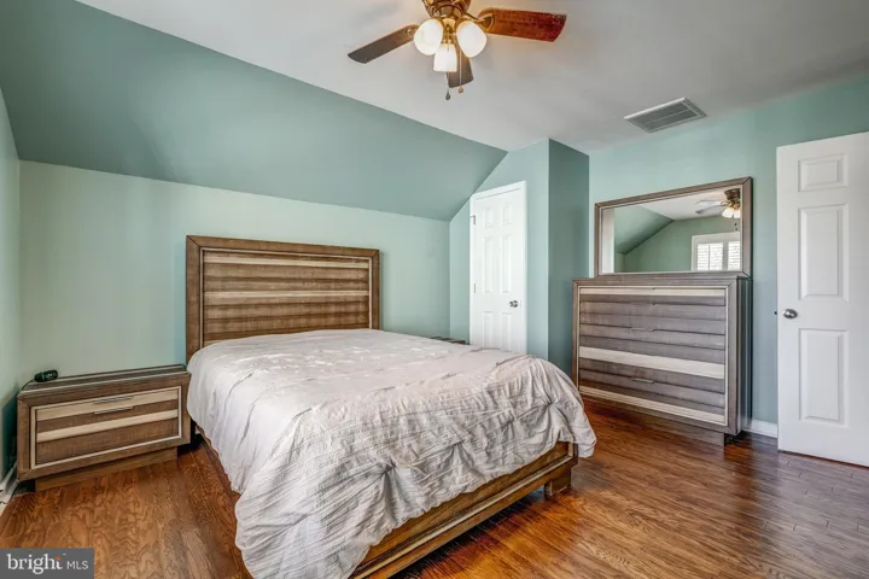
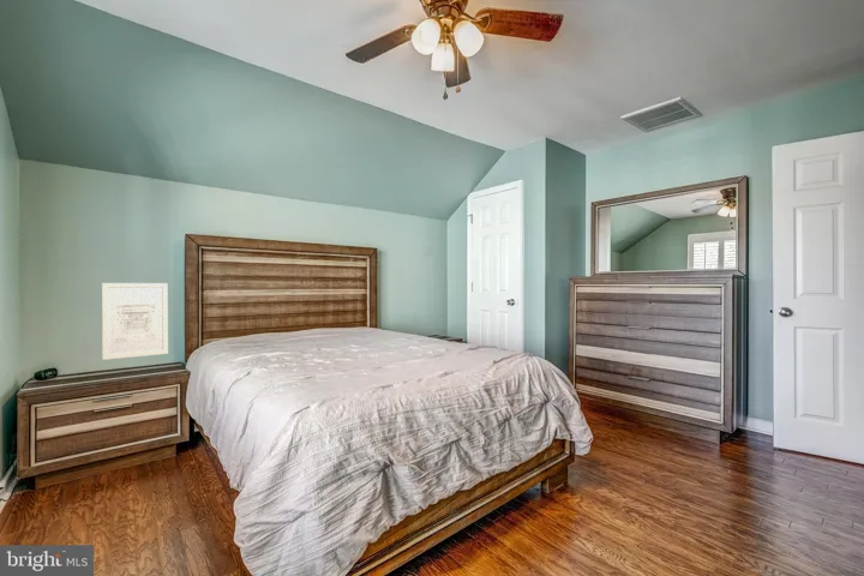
+ wall art [101,282,169,361]
